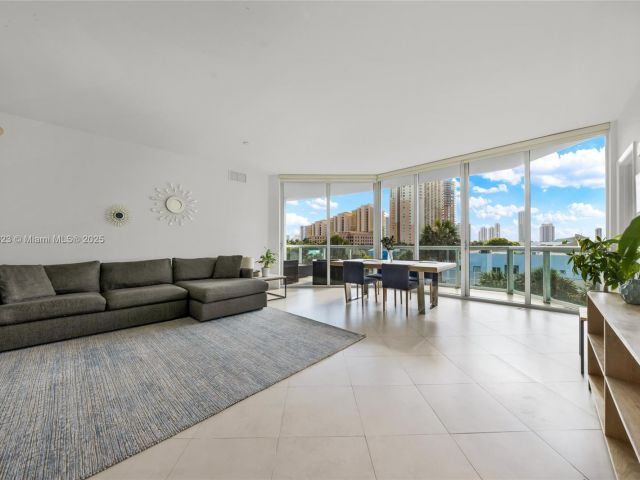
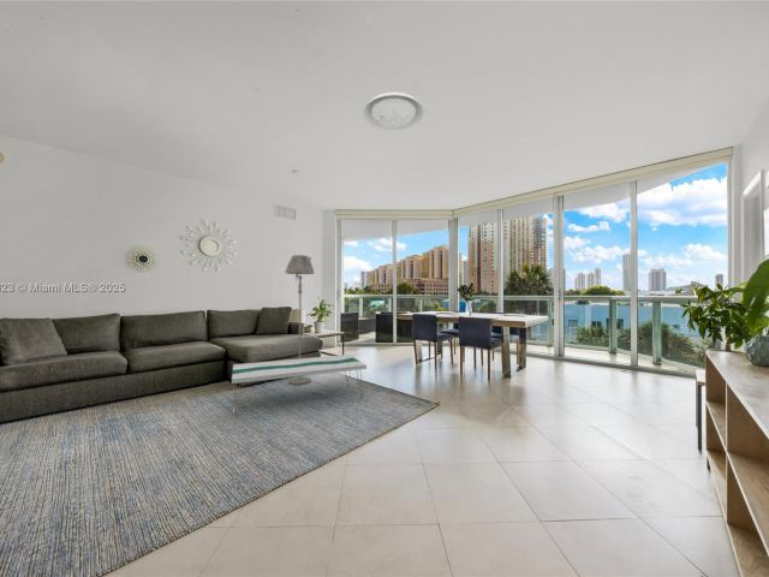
+ ceiling light [362,91,425,131]
+ coffee table [231,353,368,420]
+ floor lamp [285,254,316,386]
